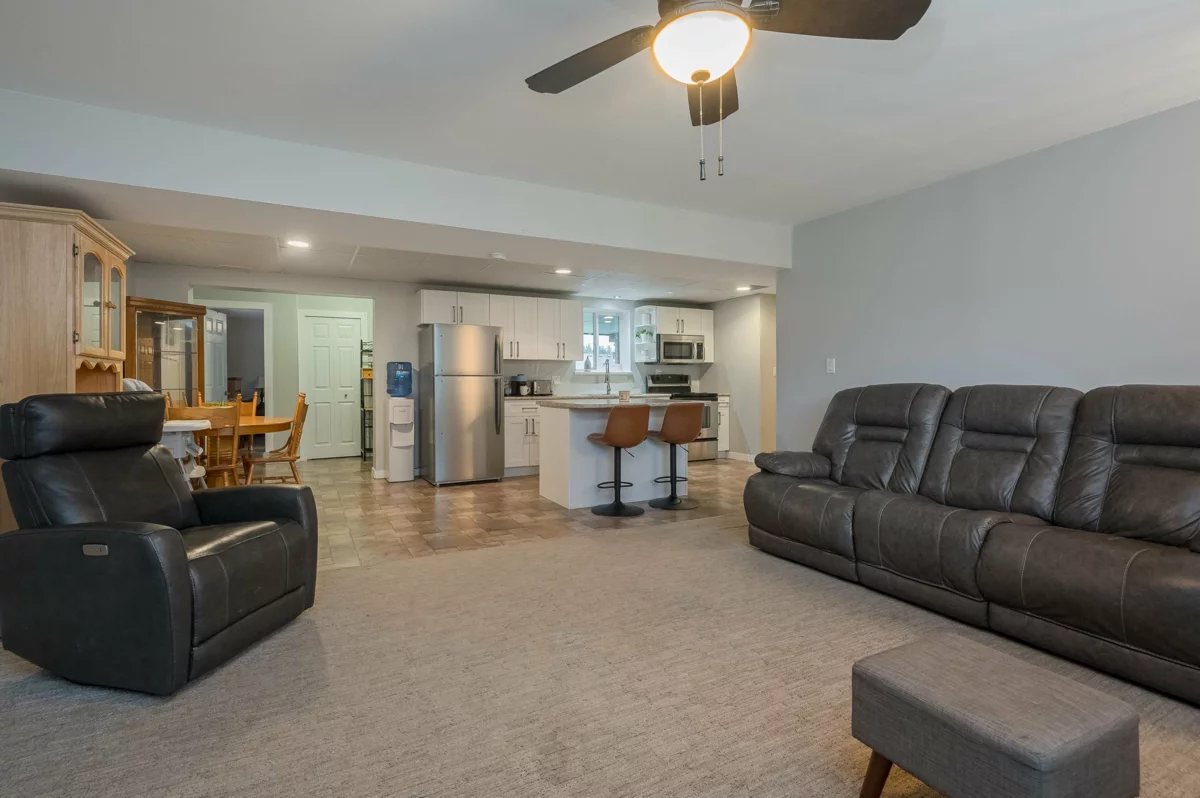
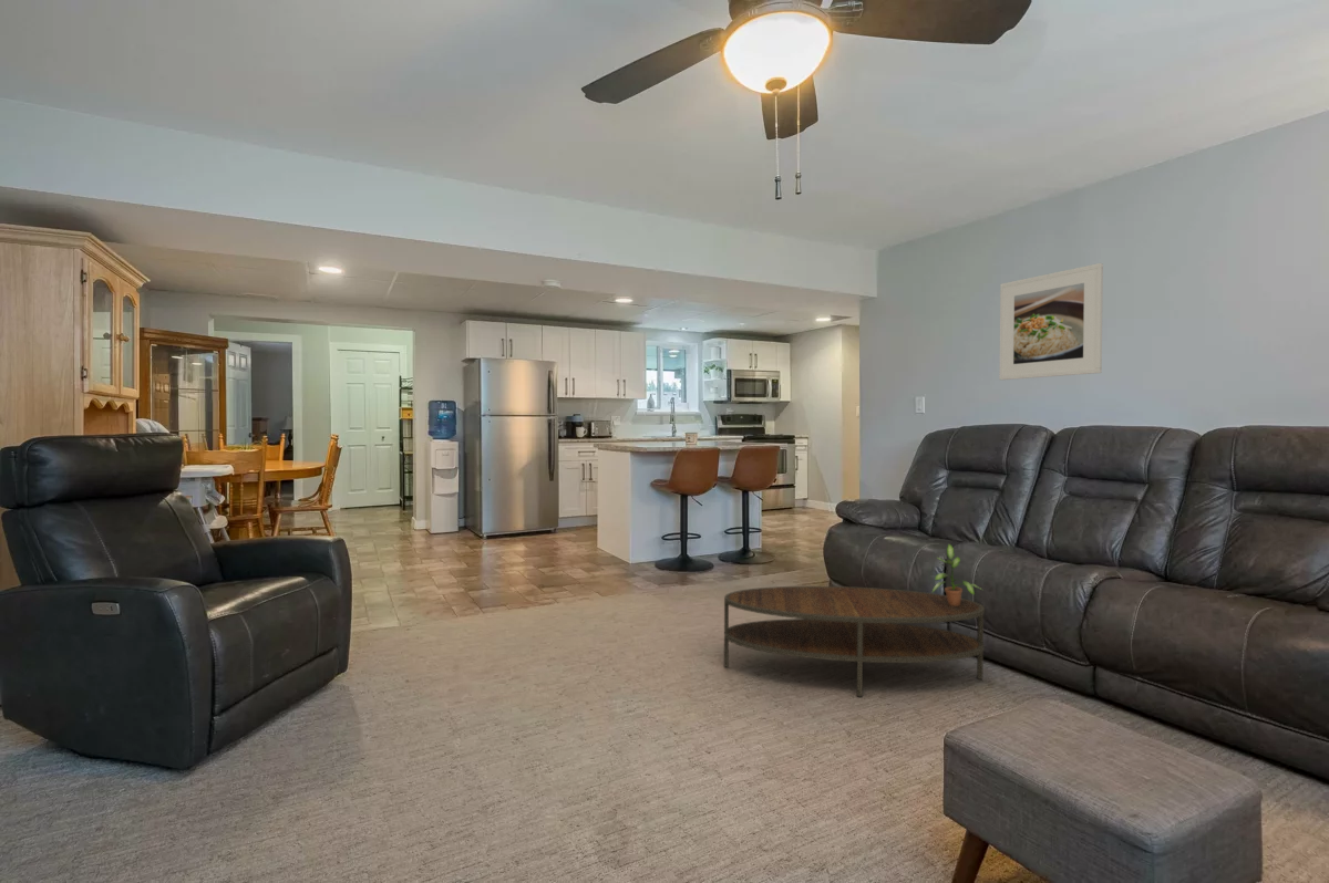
+ potted plant [931,543,983,605]
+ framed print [999,262,1104,381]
+ coffee table [723,585,986,698]
